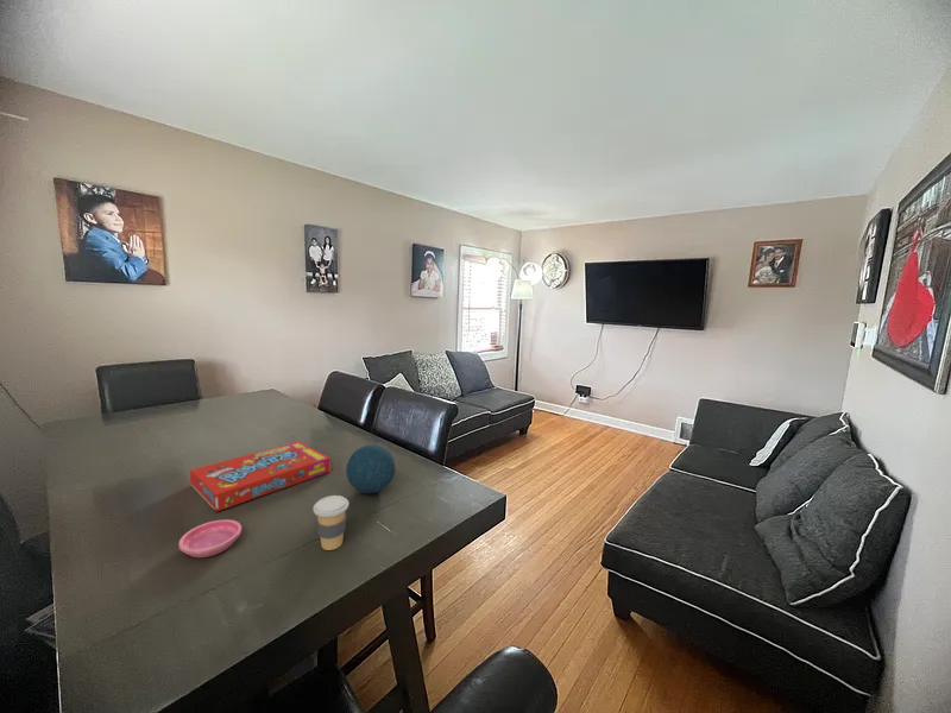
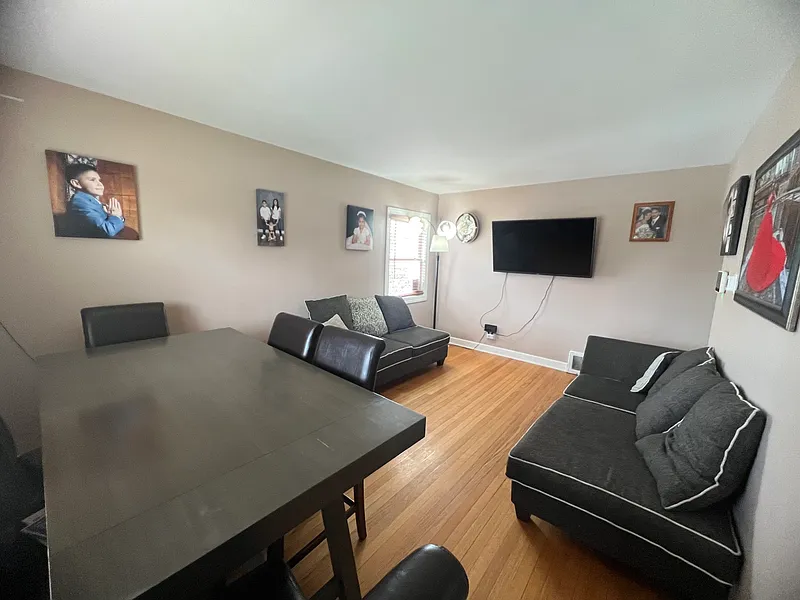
- coffee cup [311,494,349,551]
- decorative orb [345,443,397,494]
- saucer [177,518,243,559]
- snack box [189,440,333,512]
